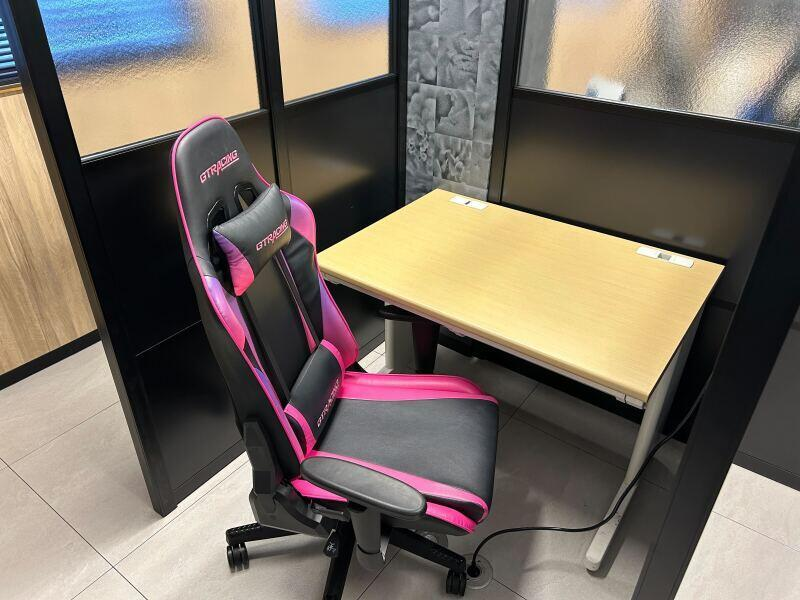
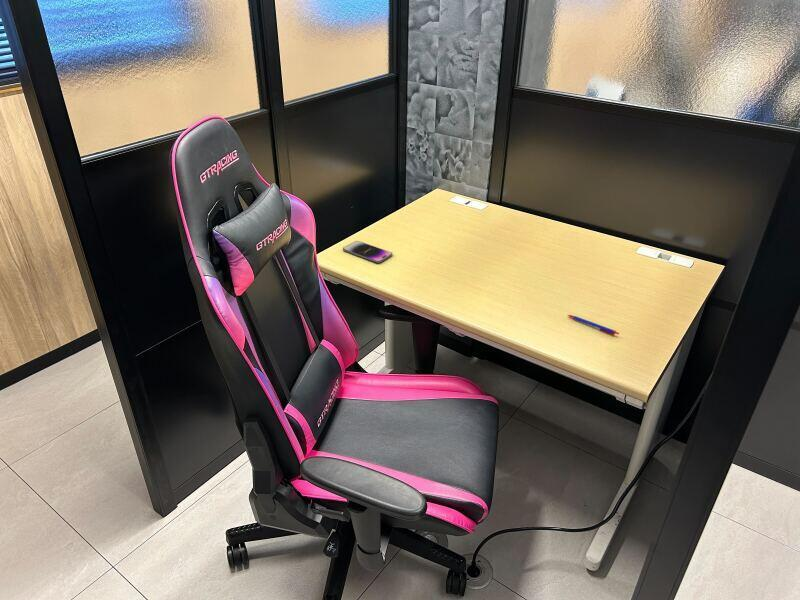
+ smartphone [342,240,393,264]
+ pen [567,314,620,336]
